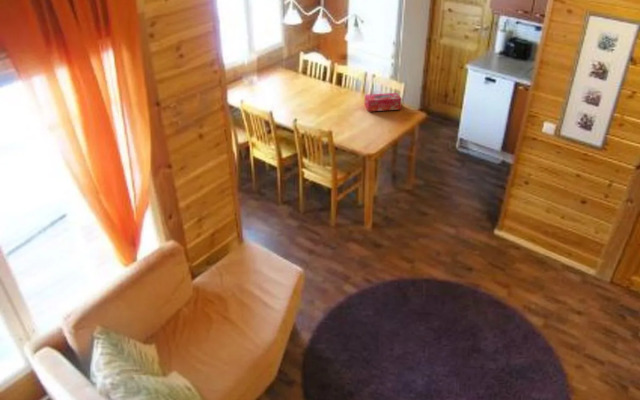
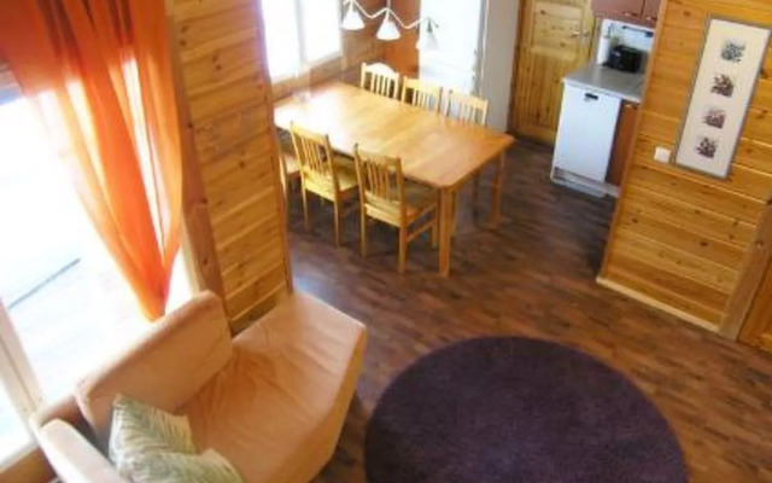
- tissue box [363,92,403,113]
